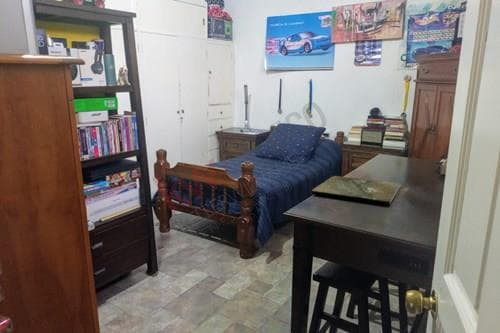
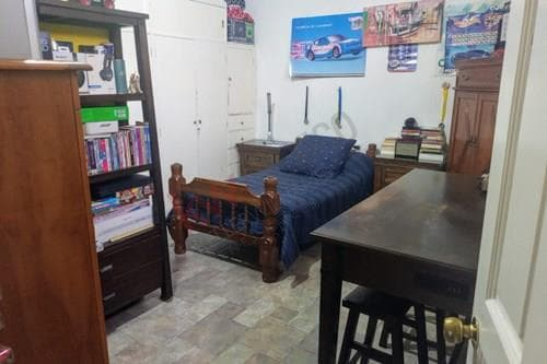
- aerial map [311,175,402,206]
